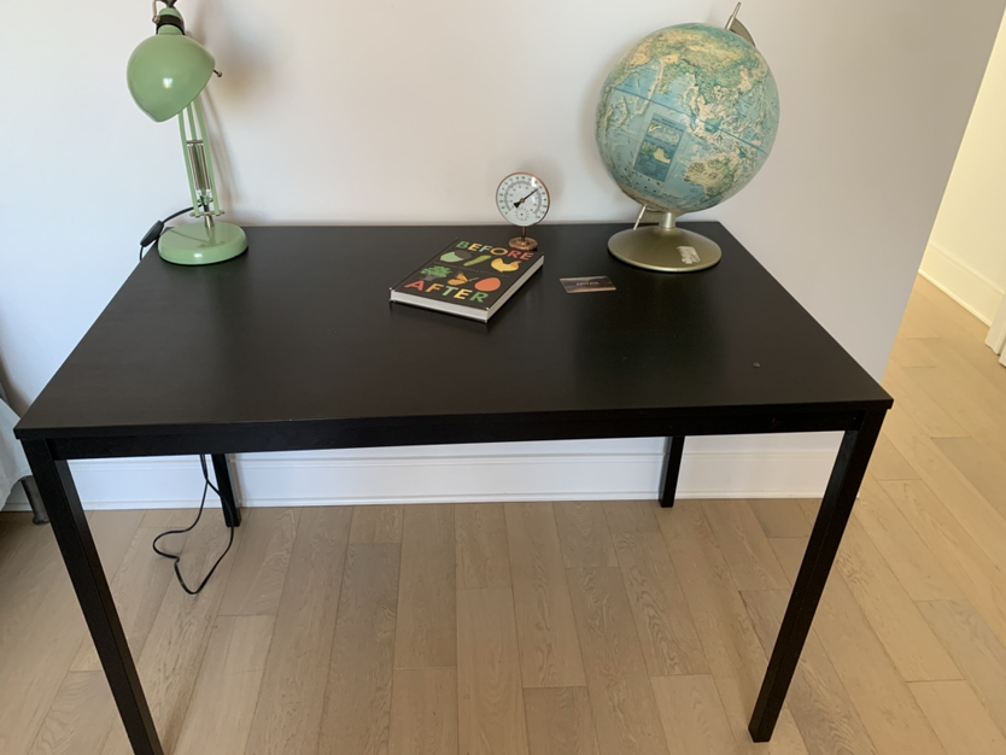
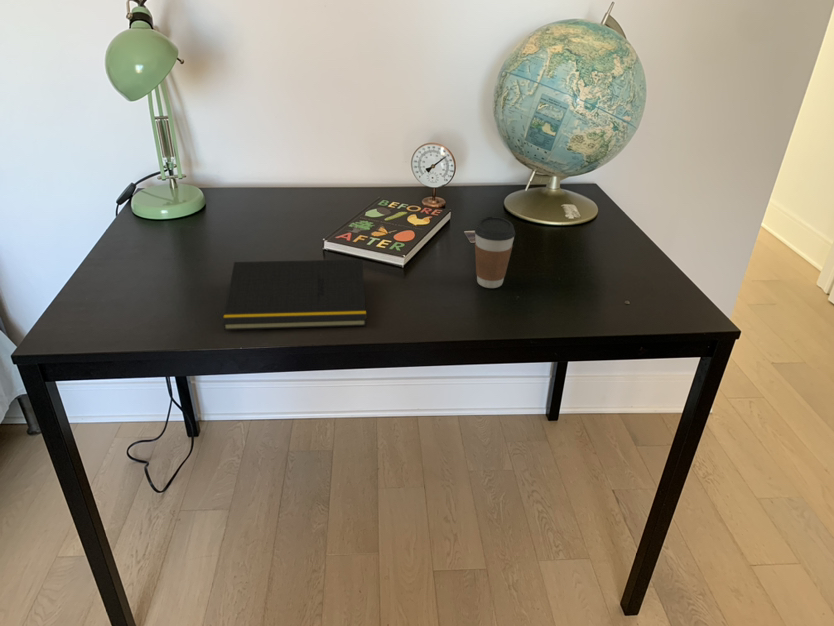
+ notepad [222,259,367,331]
+ coffee cup [474,216,516,289]
